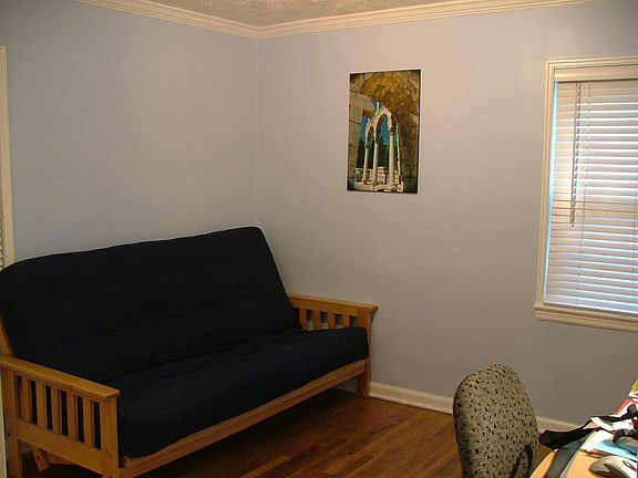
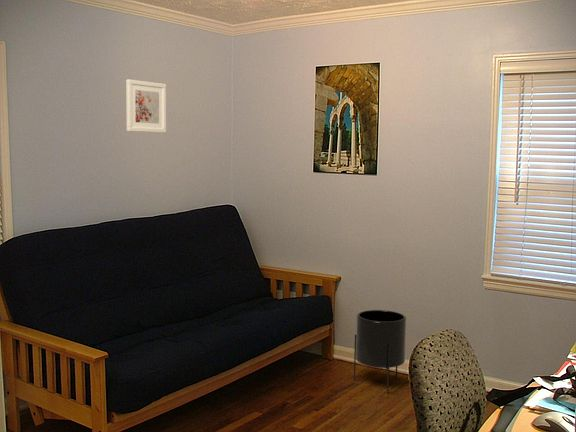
+ planter [353,309,407,394]
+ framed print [125,79,167,134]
